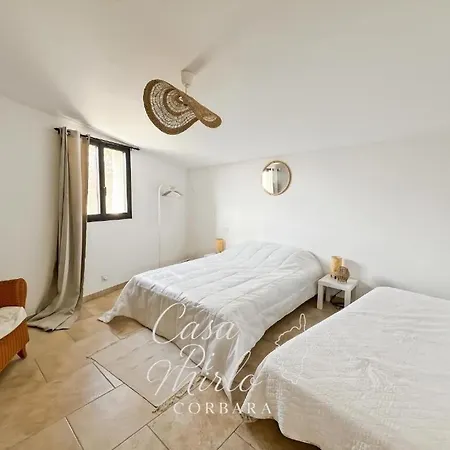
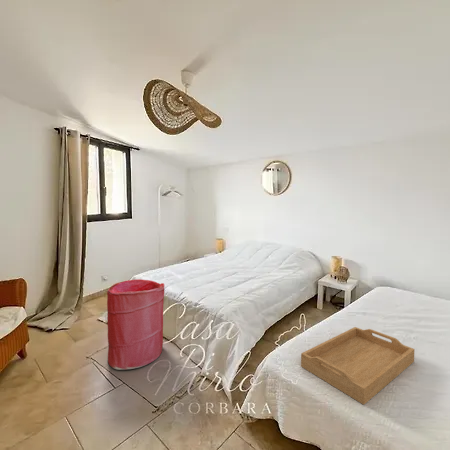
+ laundry hamper [106,278,165,371]
+ serving tray [300,326,415,406]
